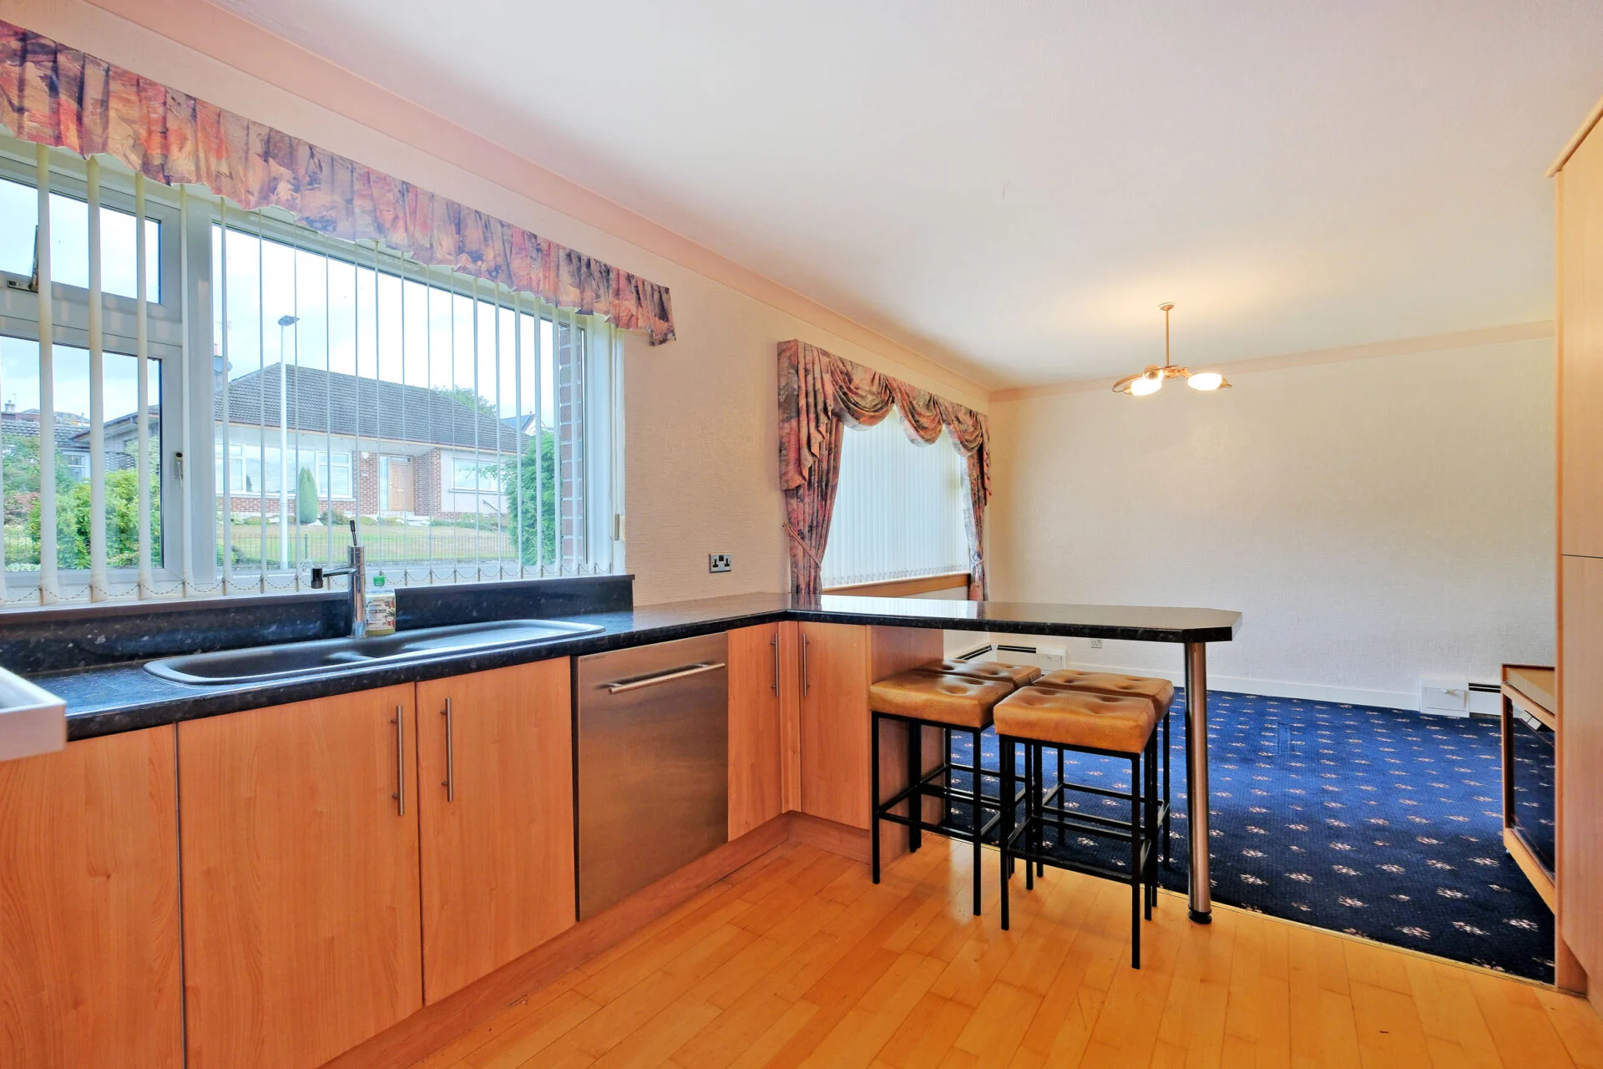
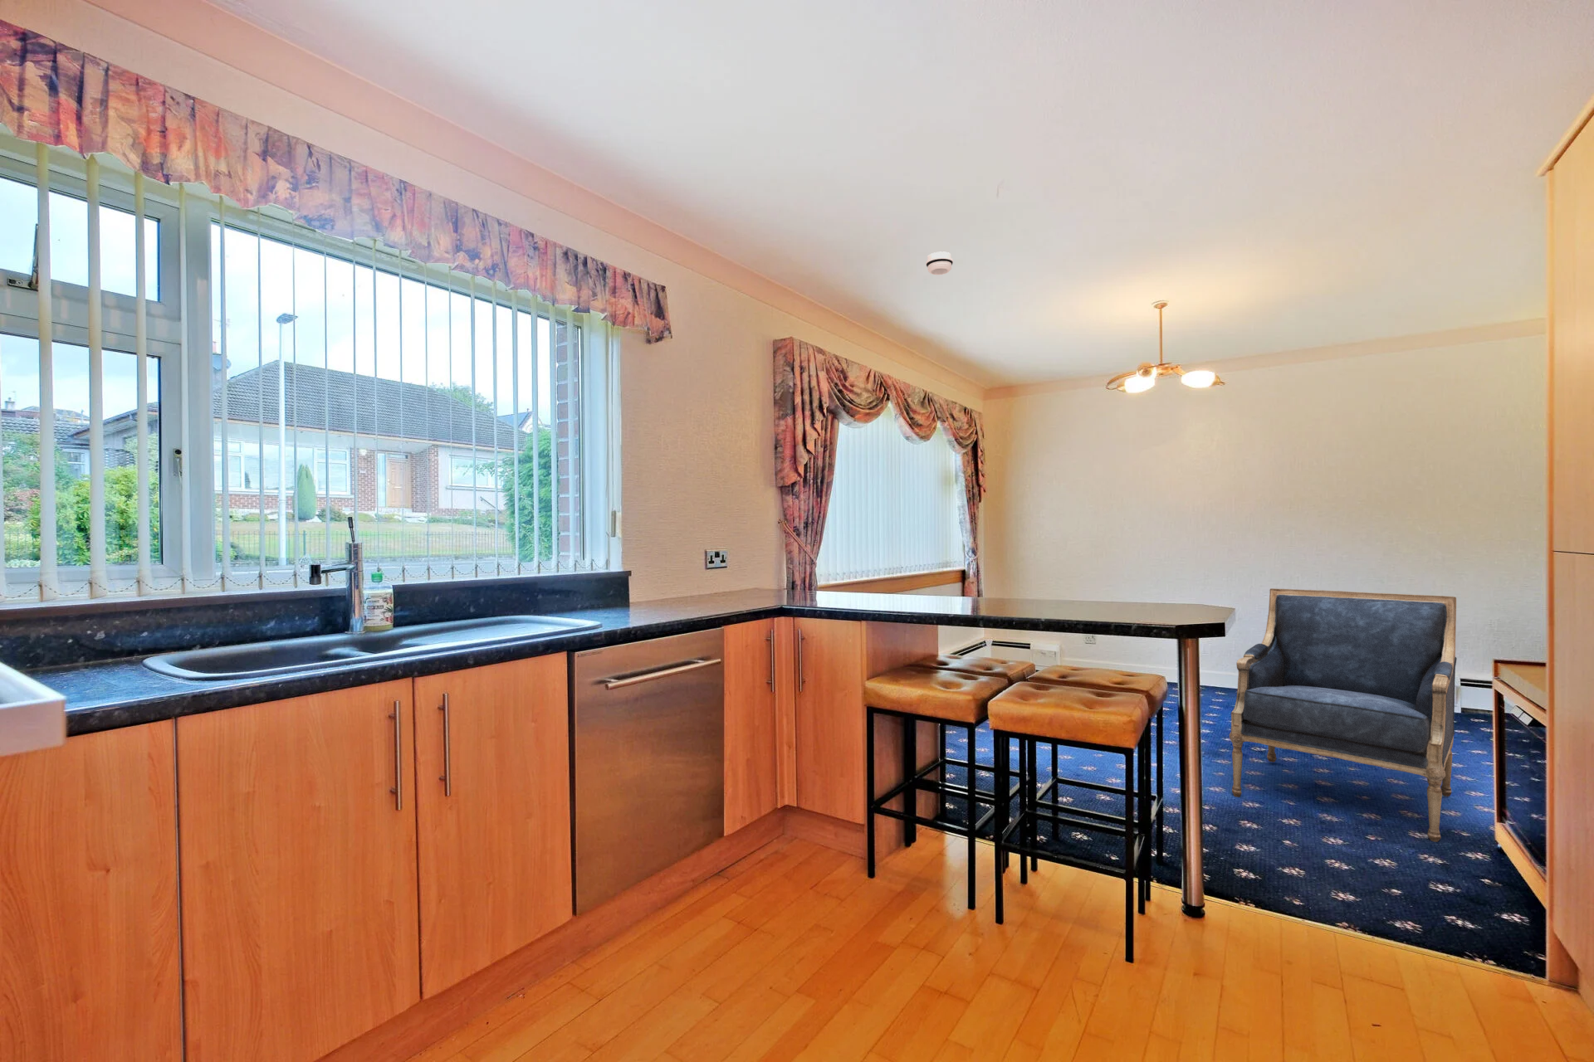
+ smoke detector [925,251,954,275]
+ armchair [1229,588,1458,843]
